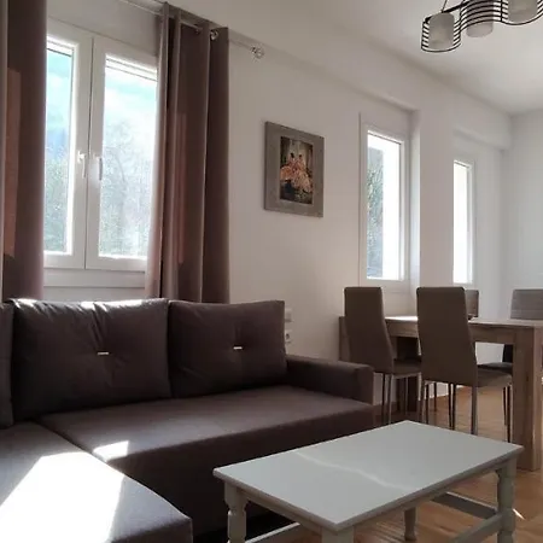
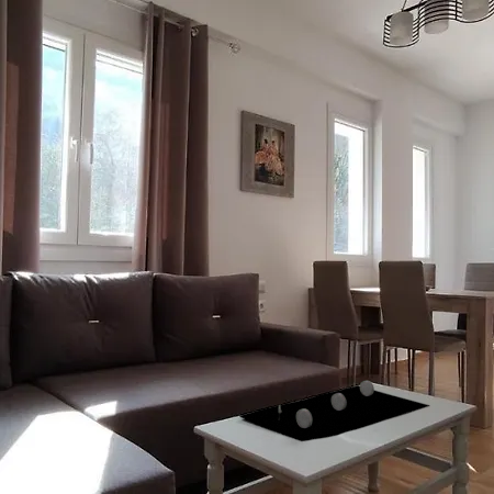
+ decorative tray [238,380,430,442]
